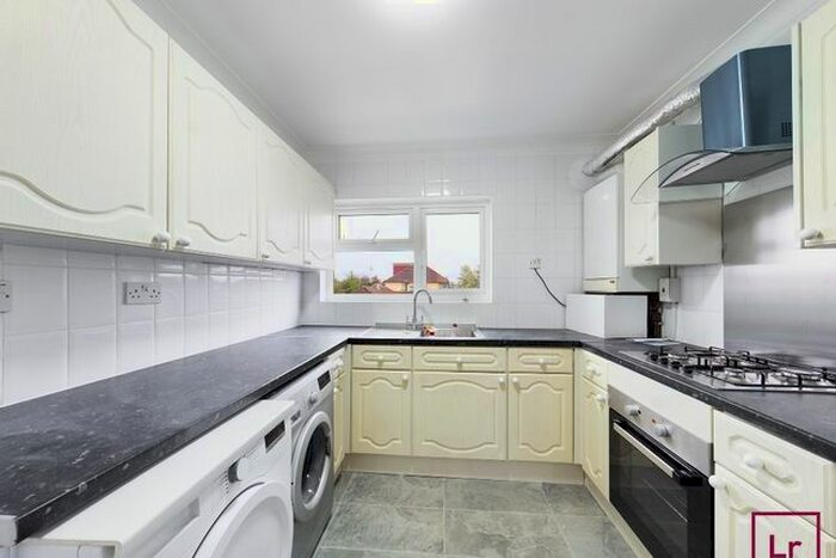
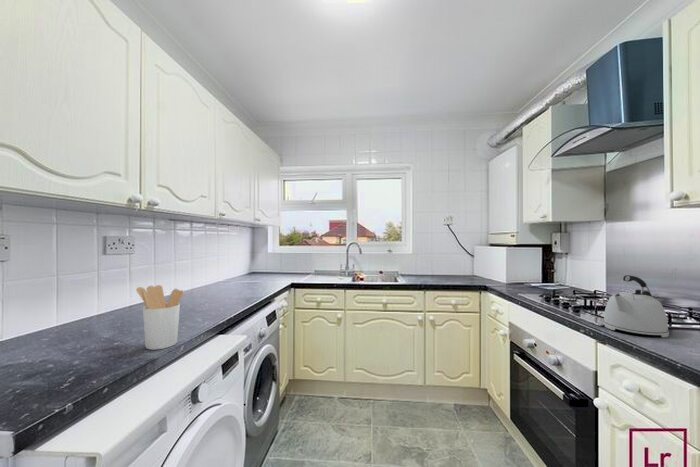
+ kettle [602,274,670,338]
+ utensil holder [135,284,184,351]
